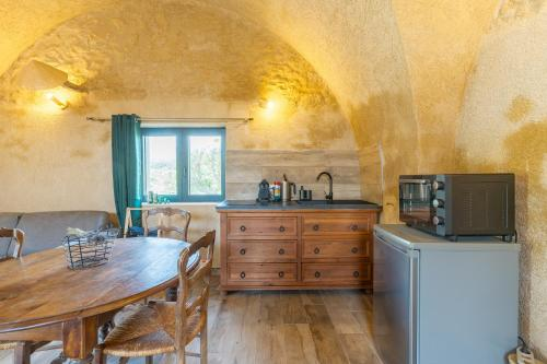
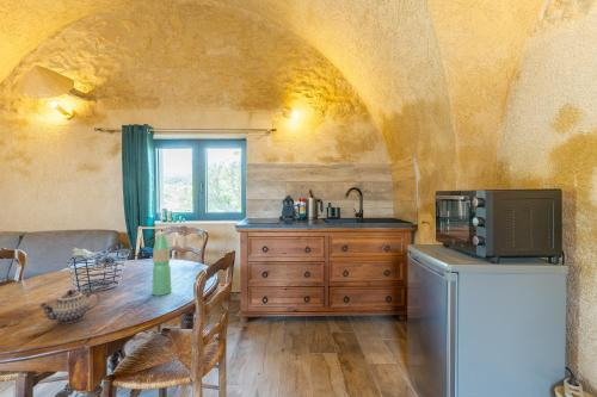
+ water bottle [150,231,173,297]
+ teapot [37,289,100,324]
